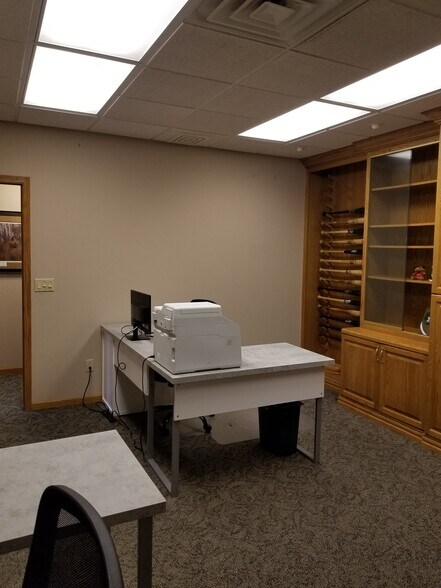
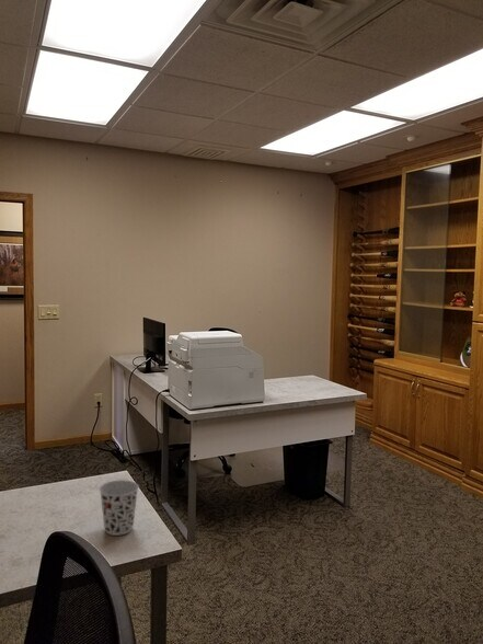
+ cup [99,479,140,537]
